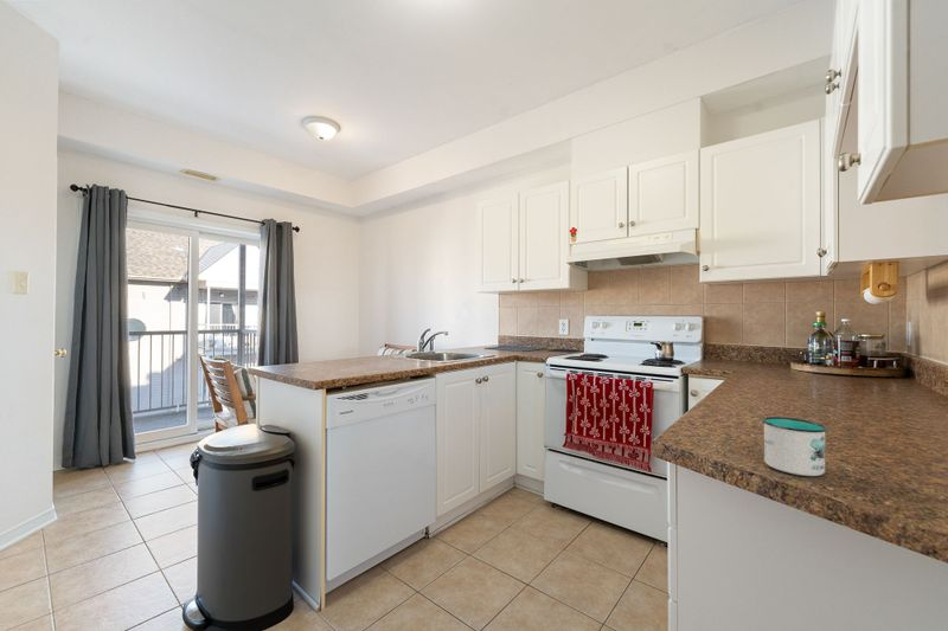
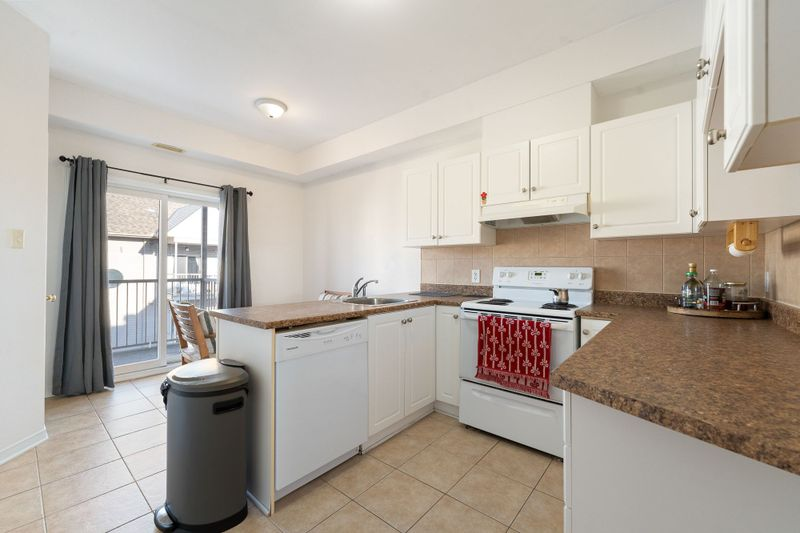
- mug [761,416,830,477]
